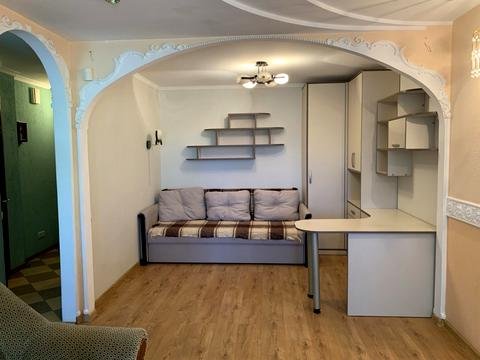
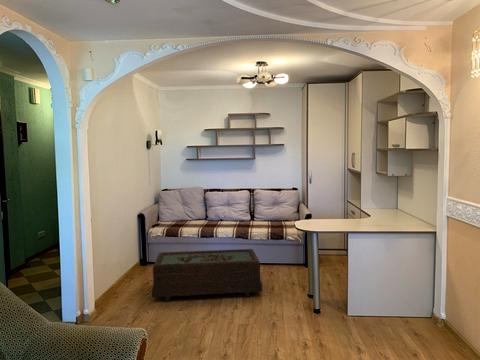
+ coffee table [151,248,263,302]
